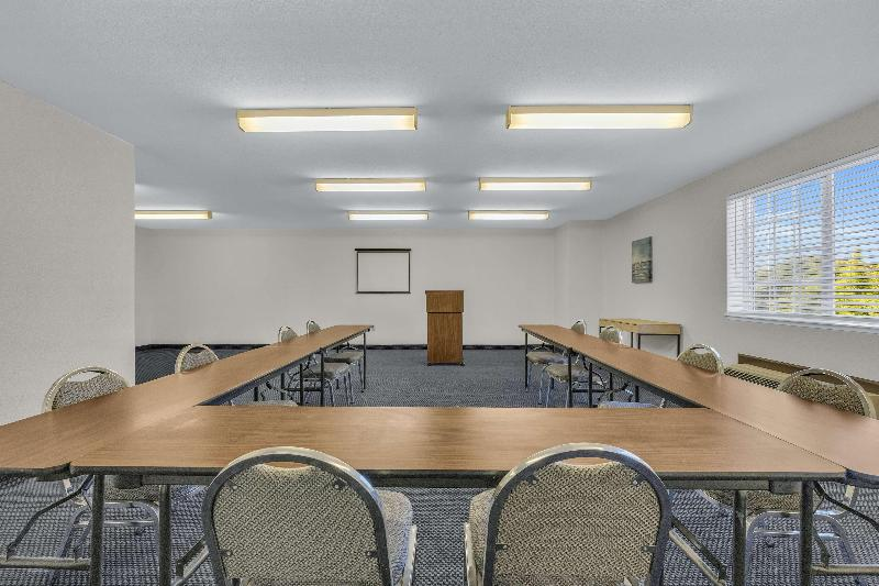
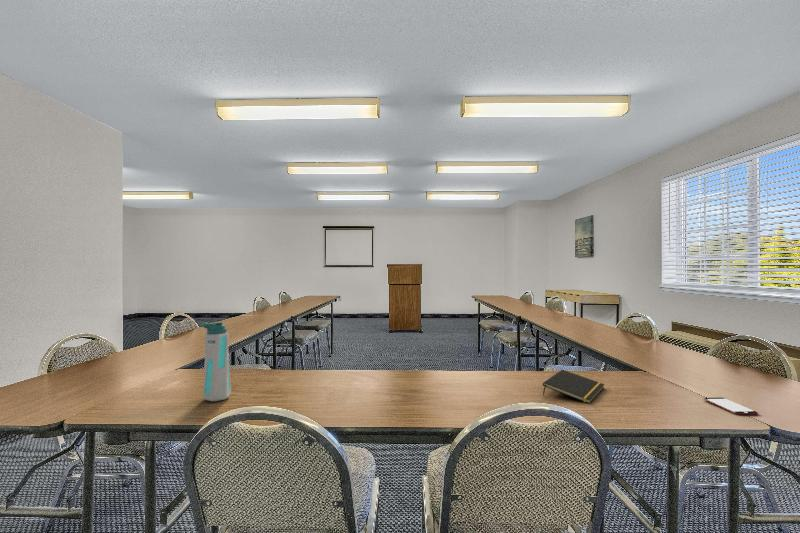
+ water bottle [198,321,232,403]
+ notepad [542,369,606,404]
+ smartphone [703,397,759,416]
